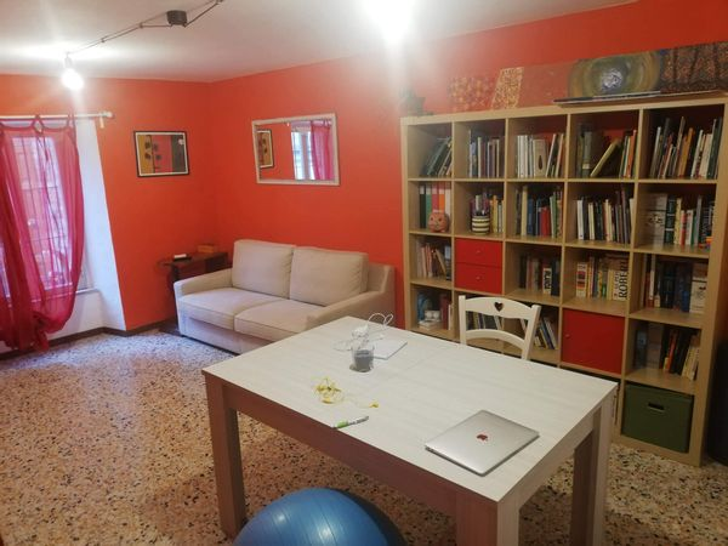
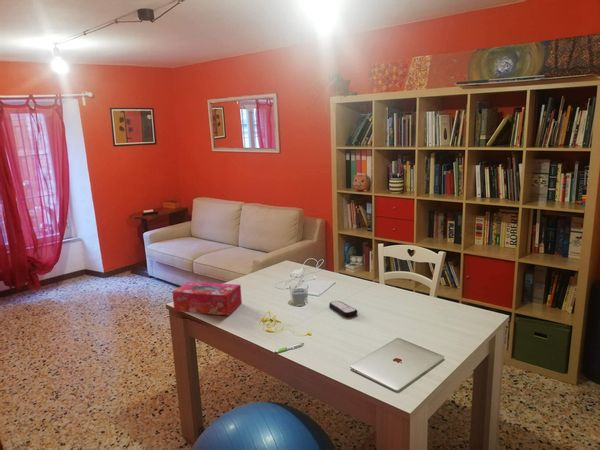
+ remote control [328,300,358,318]
+ tissue box [171,281,243,317]
